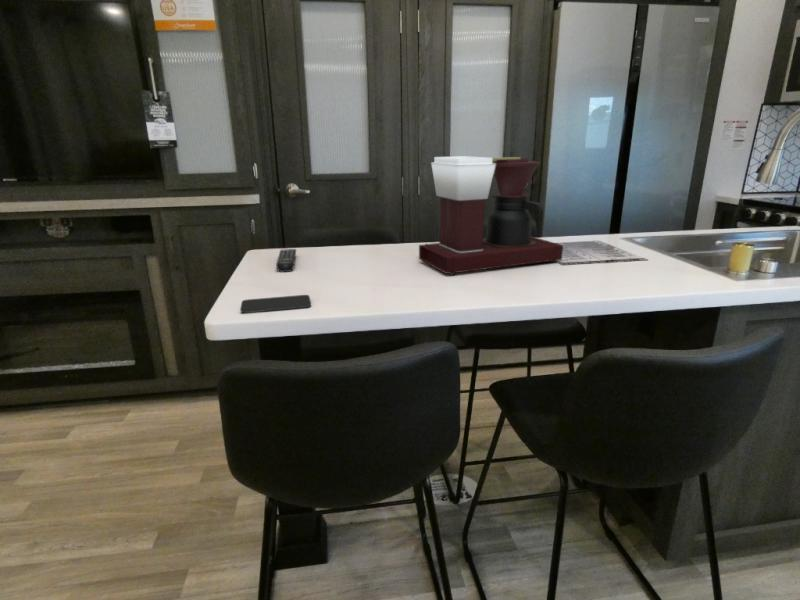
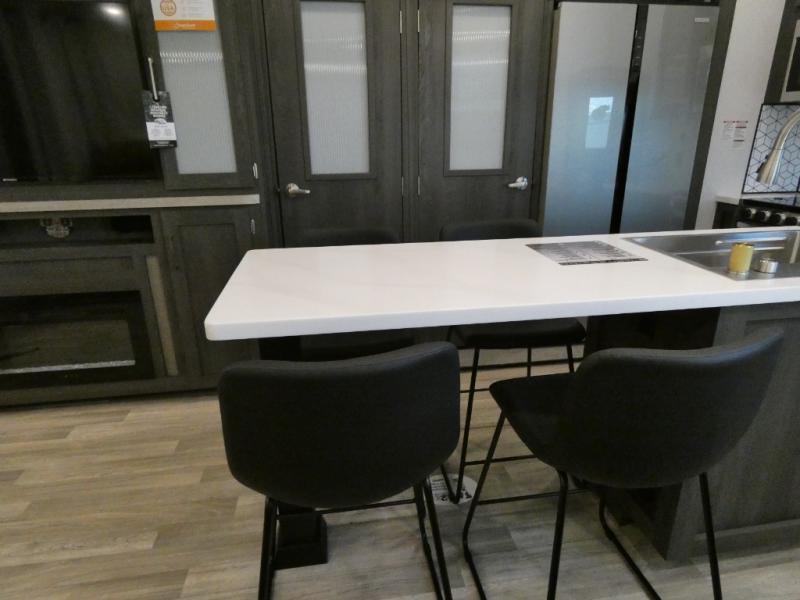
- remote control [275,248,297,273]
- smartphone [239,294,312,314]
- coffee maker [418,155,564,277]
